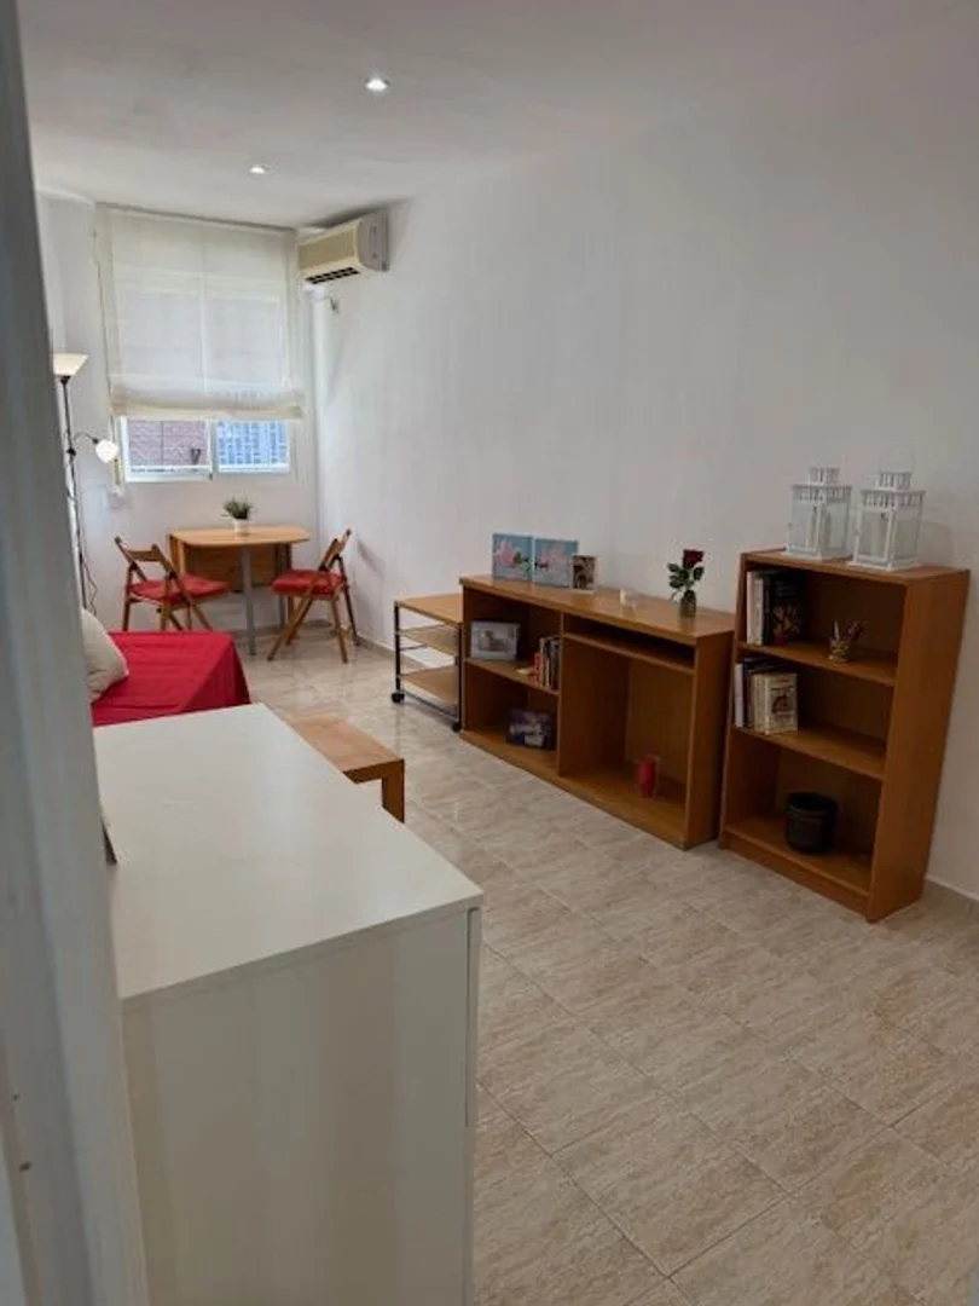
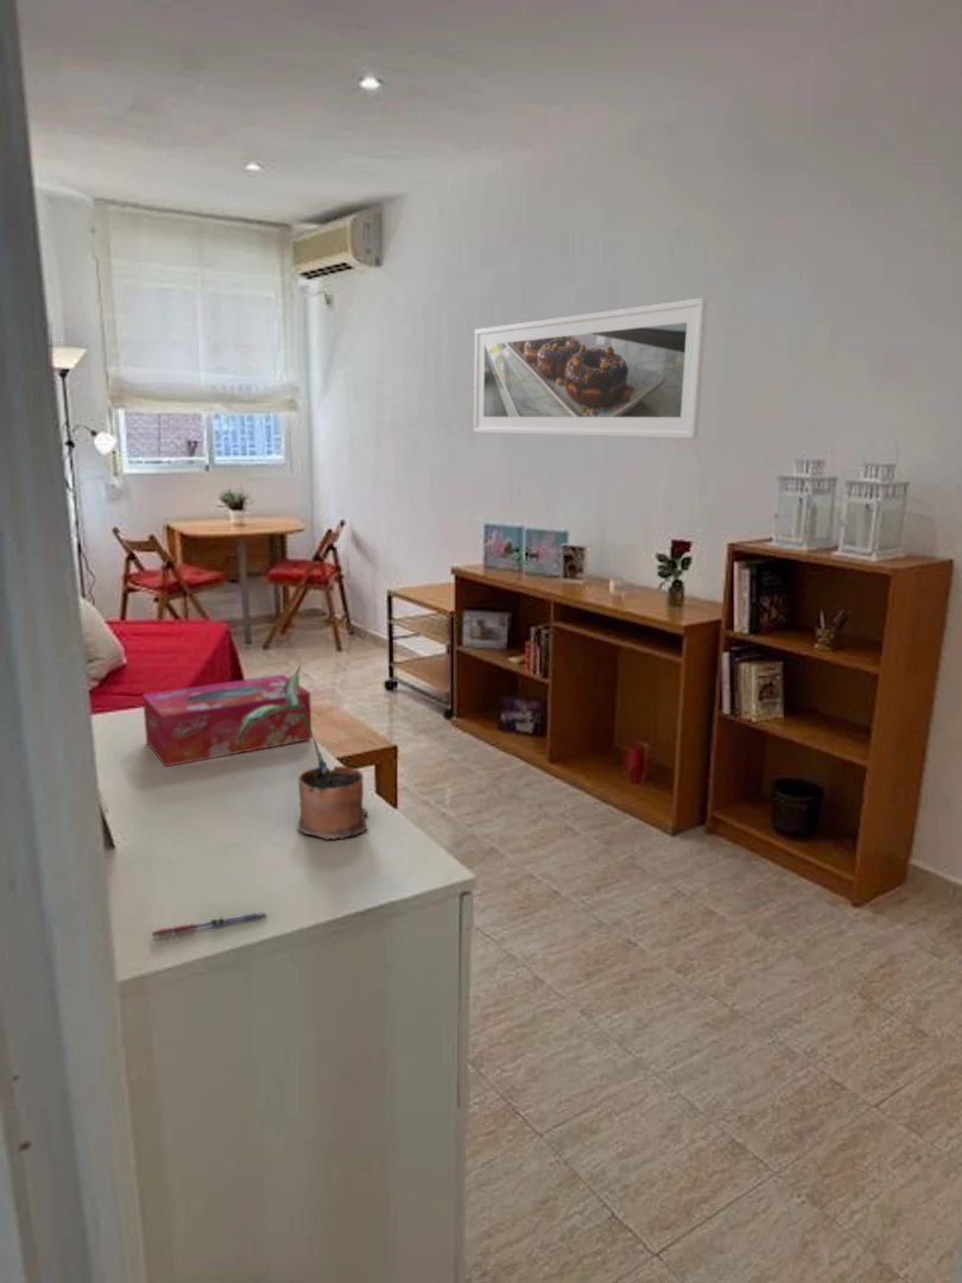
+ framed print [473,297,708,440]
+ pen [151,911,267,938]
+ tissue box [141,674,312,767]
+ potted plant [239,664,371,841]
